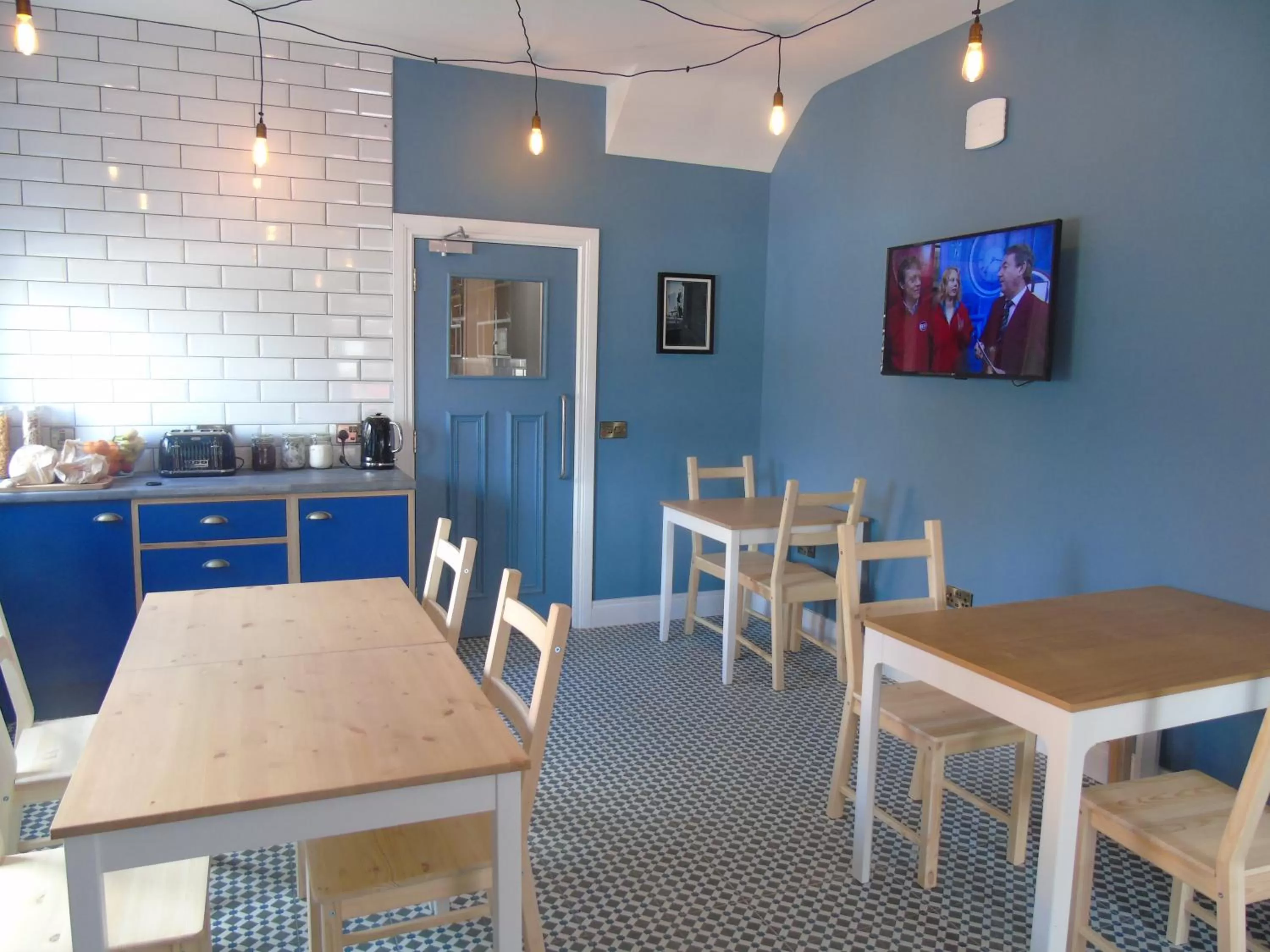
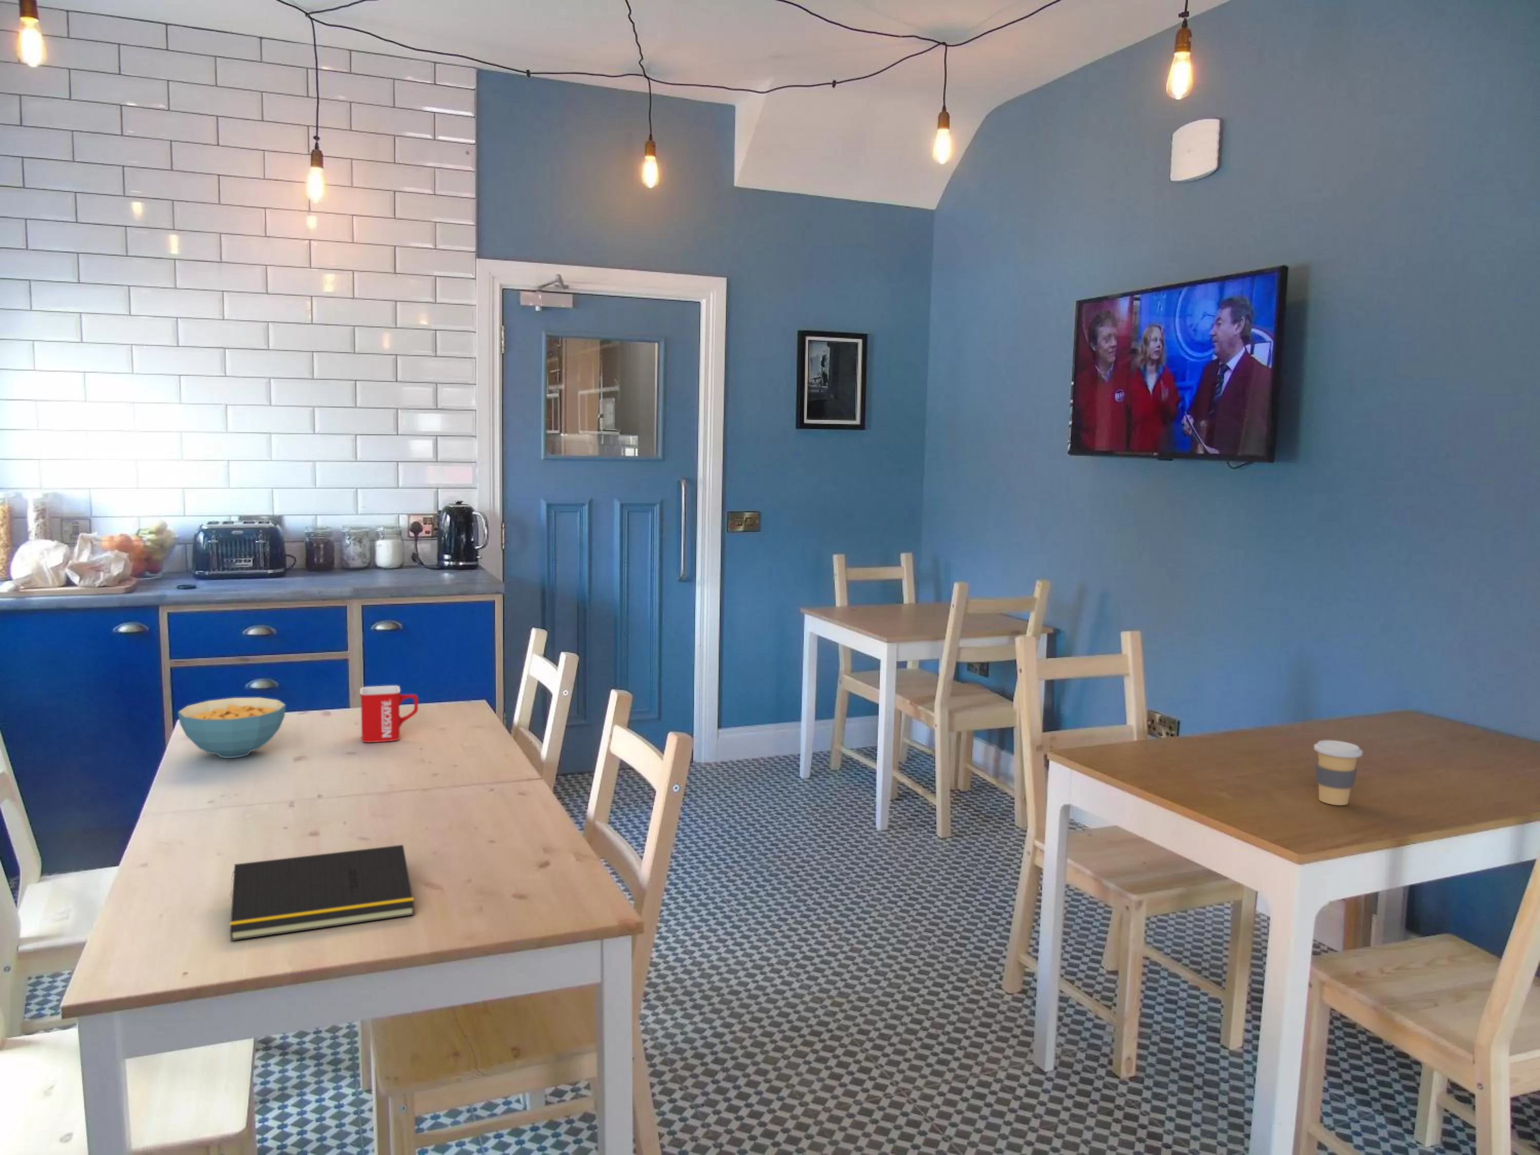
+ coffee cup [1313,740,1363,806]
+ mug [359,684,418,742]
+ cereal bowl [177,698,286,758]
+ notepad [229,844,415,941]
